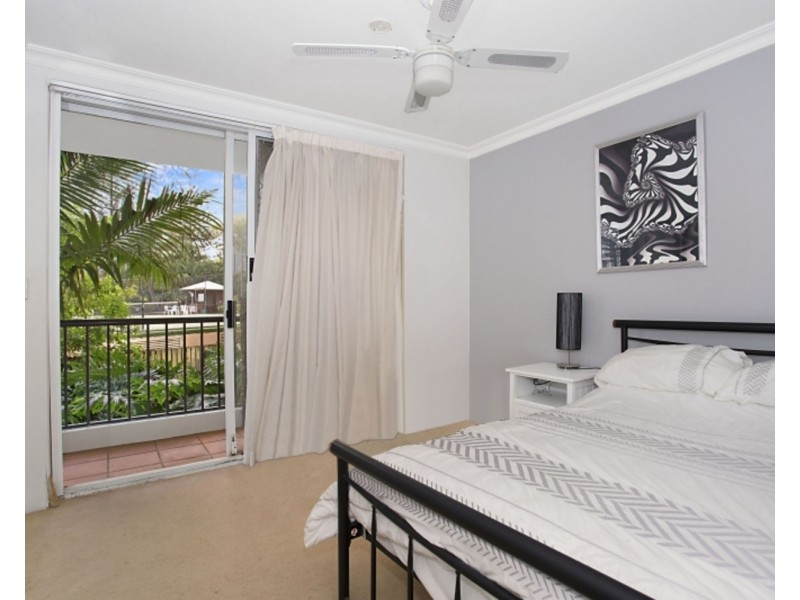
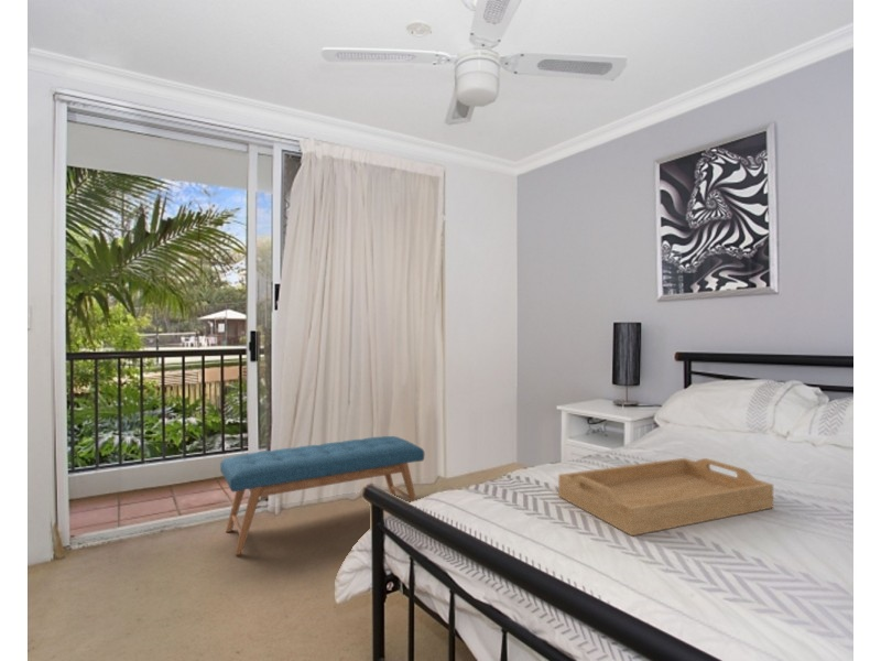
+ serving tray [557,457,774,537]
+ bench [219,435,425,555]
